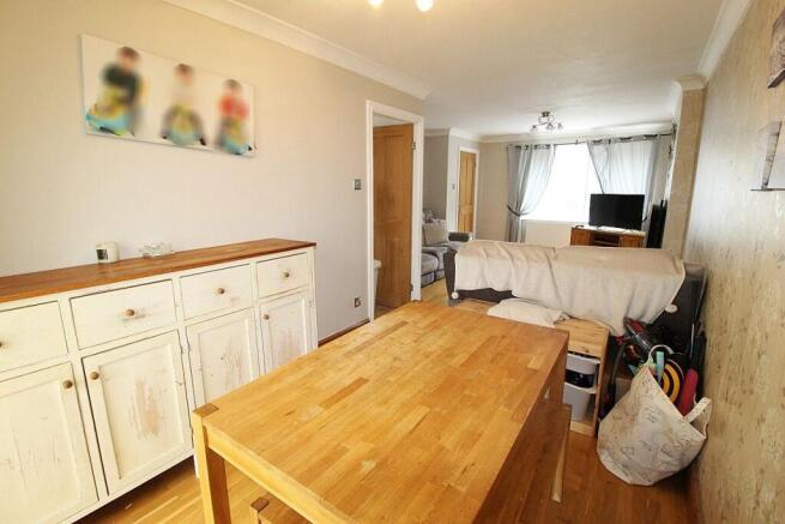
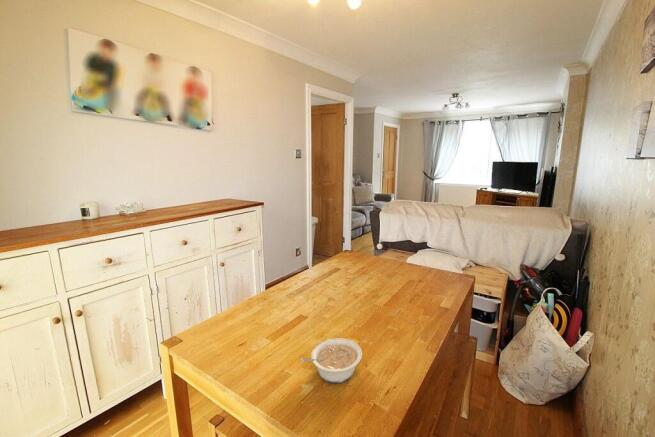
+ legume [300,337,363,384]
